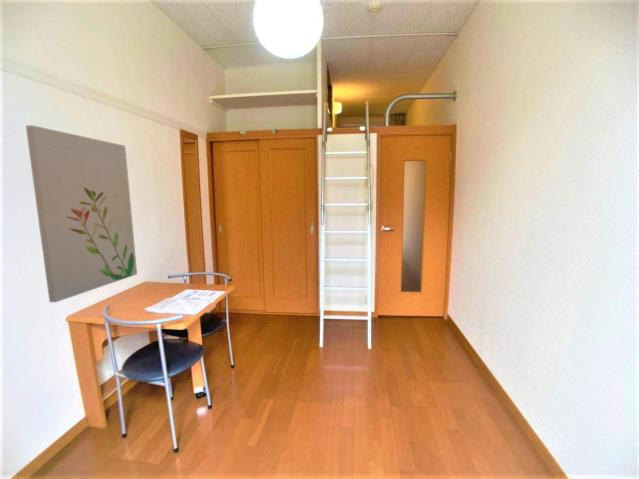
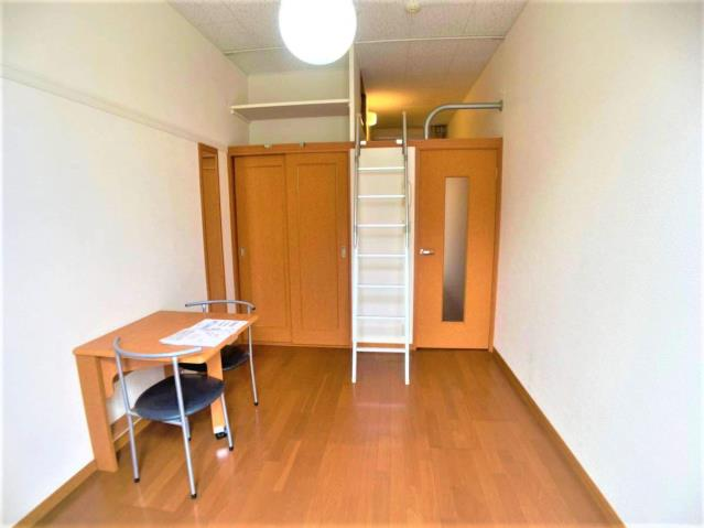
- wall art [25,124,138,303]
